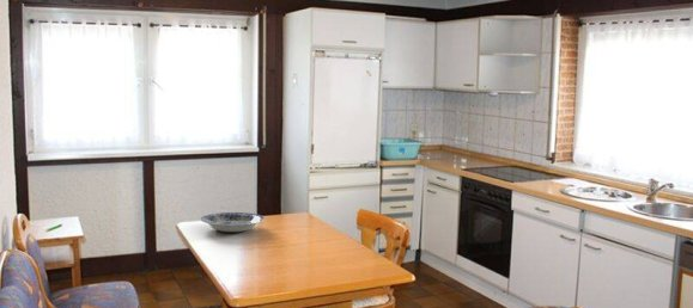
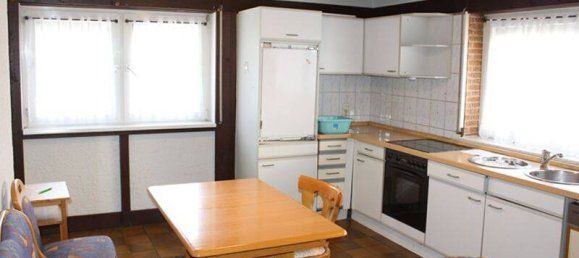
- plate [200,211,266,233]
